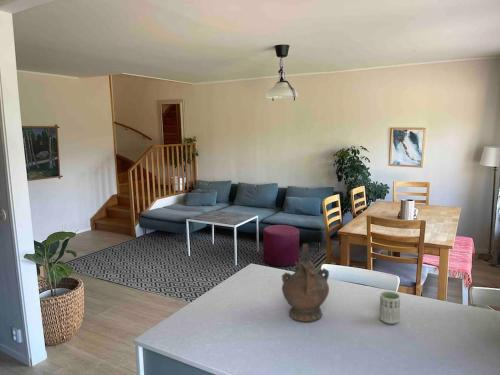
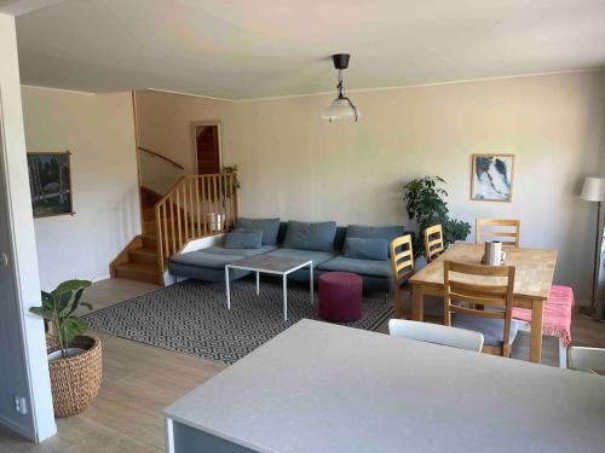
- cup [379,290,401,325]
- ceremonial vessel [281,242,330,323]
